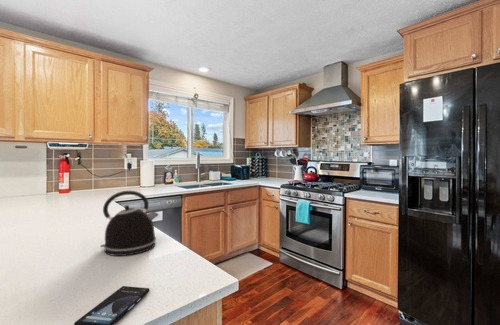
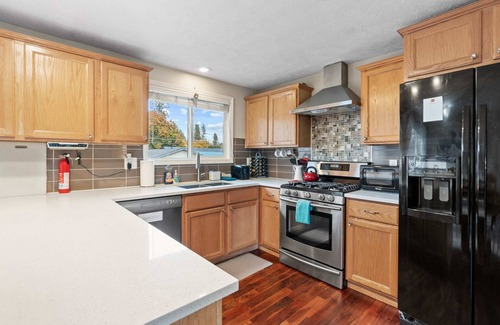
- smartphone [73,285,150,325]
- kettle [99,190,160,257]
